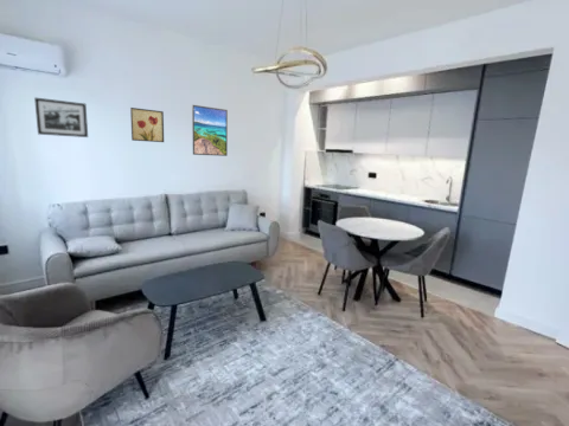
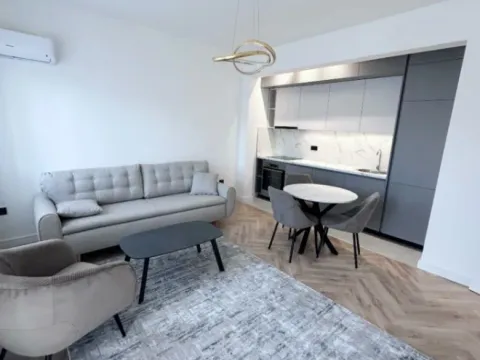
- picture frame [33,96,89,138]
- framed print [191,104,229,157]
- wall art [129,106,165,143]
